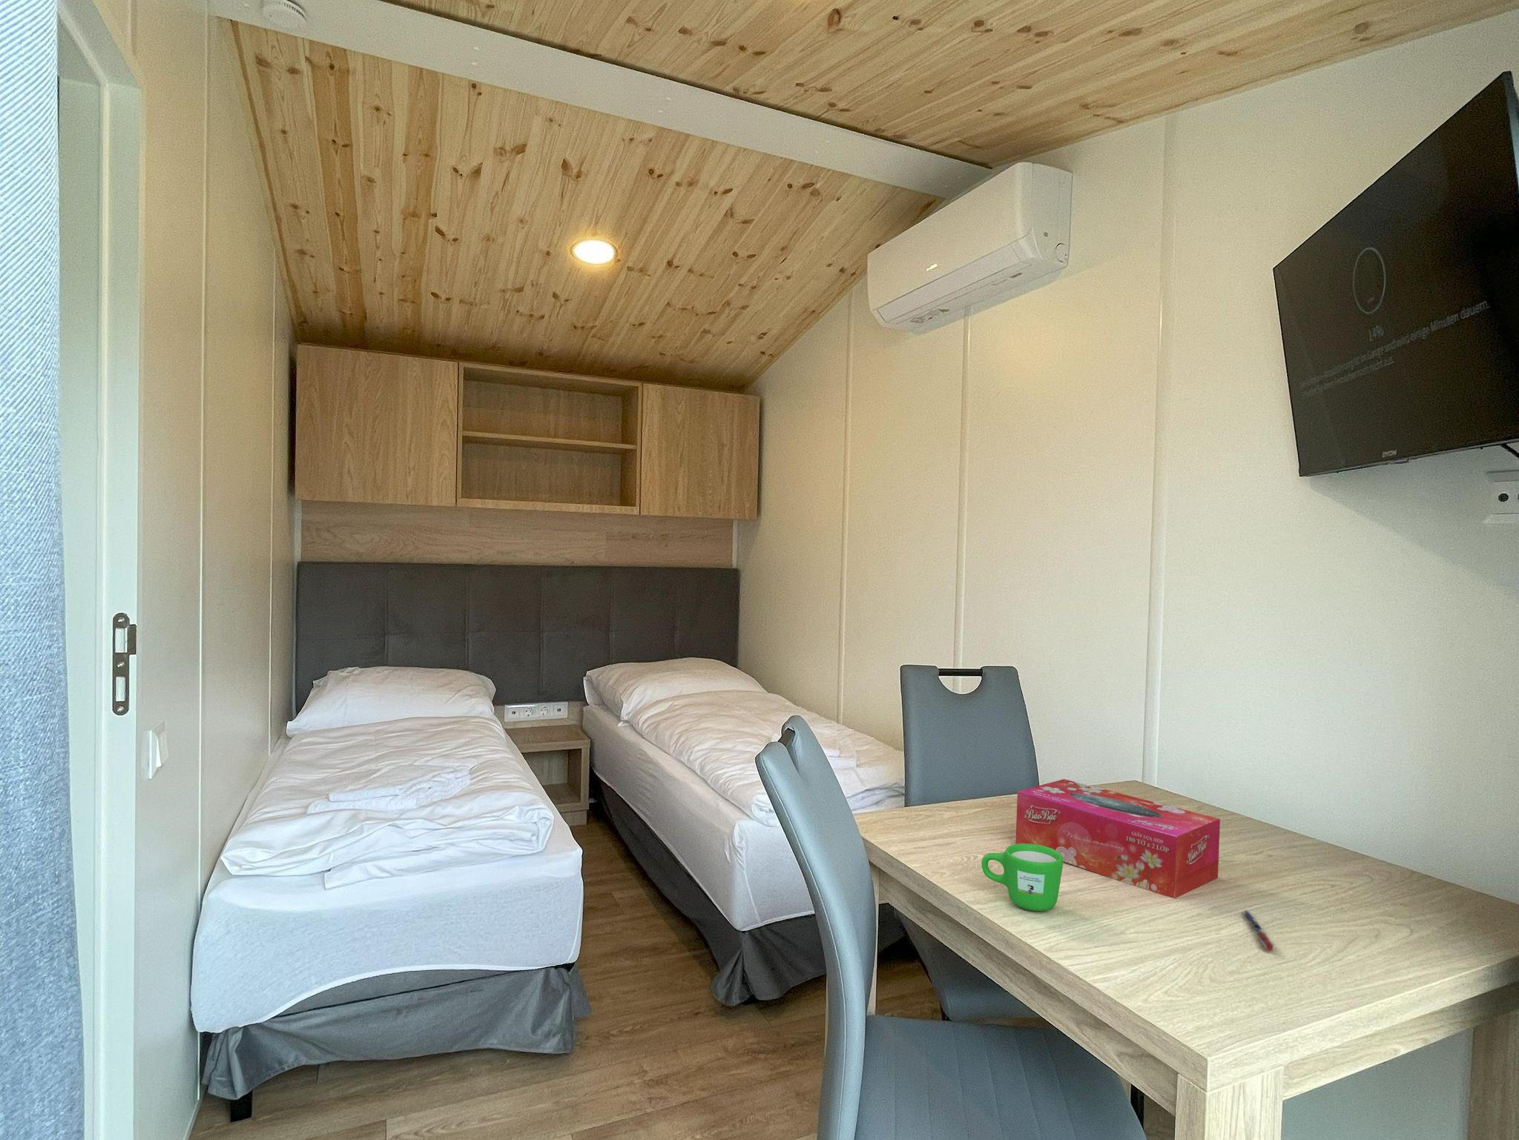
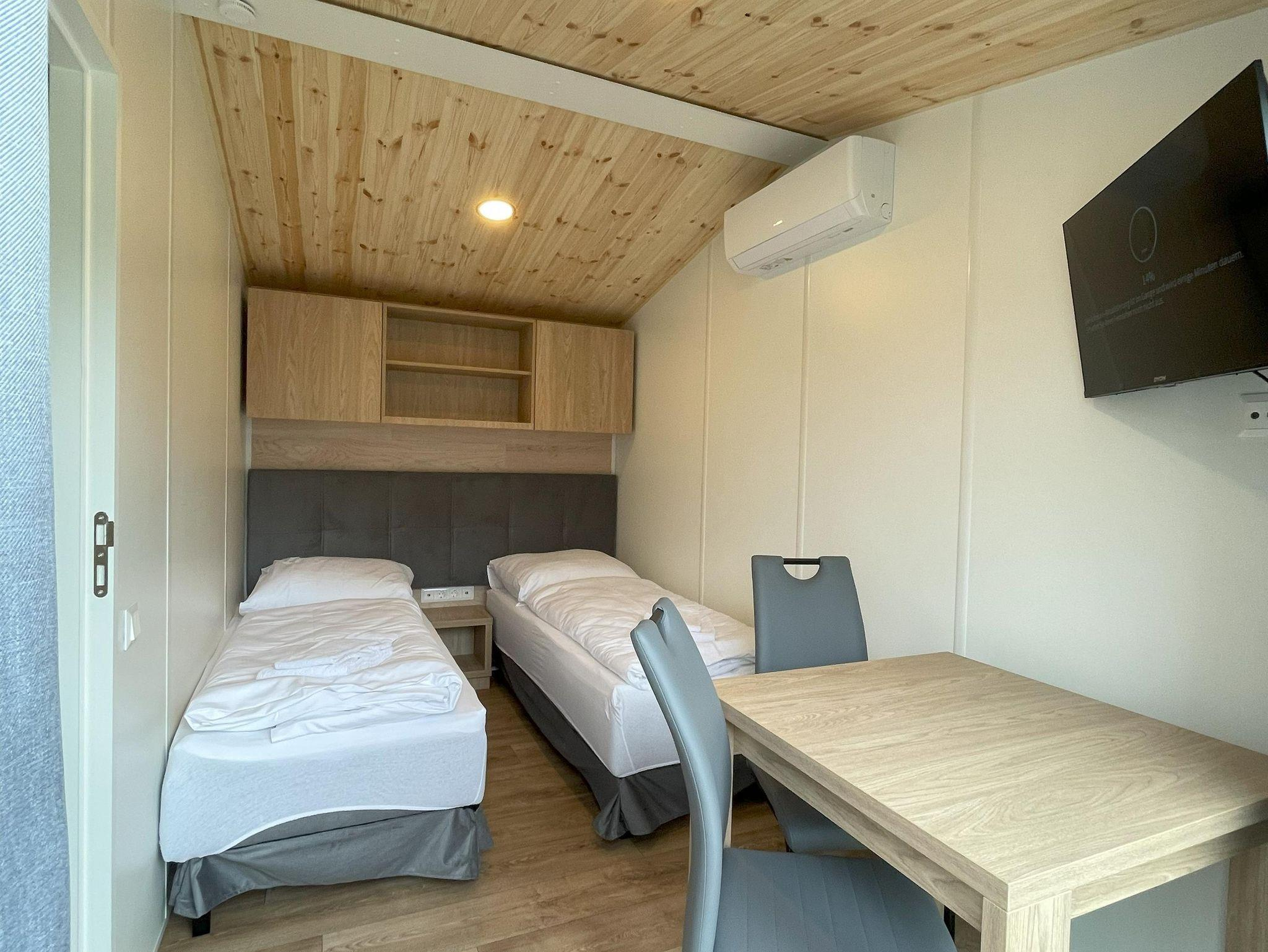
- pen [1241,909,1277,952]
- tissue box [1015,778,1221,899]
- mug [981,843,1064,911]
